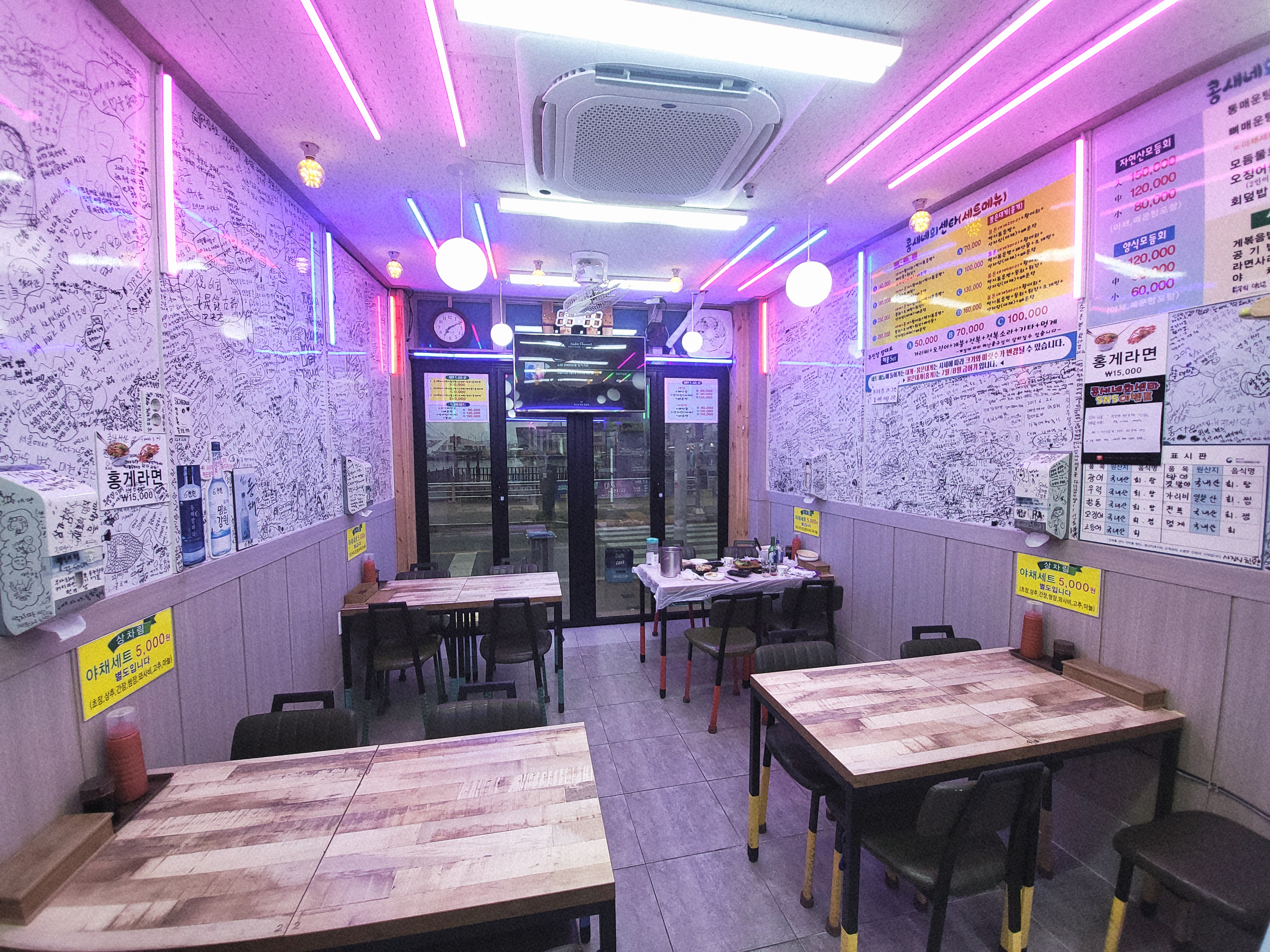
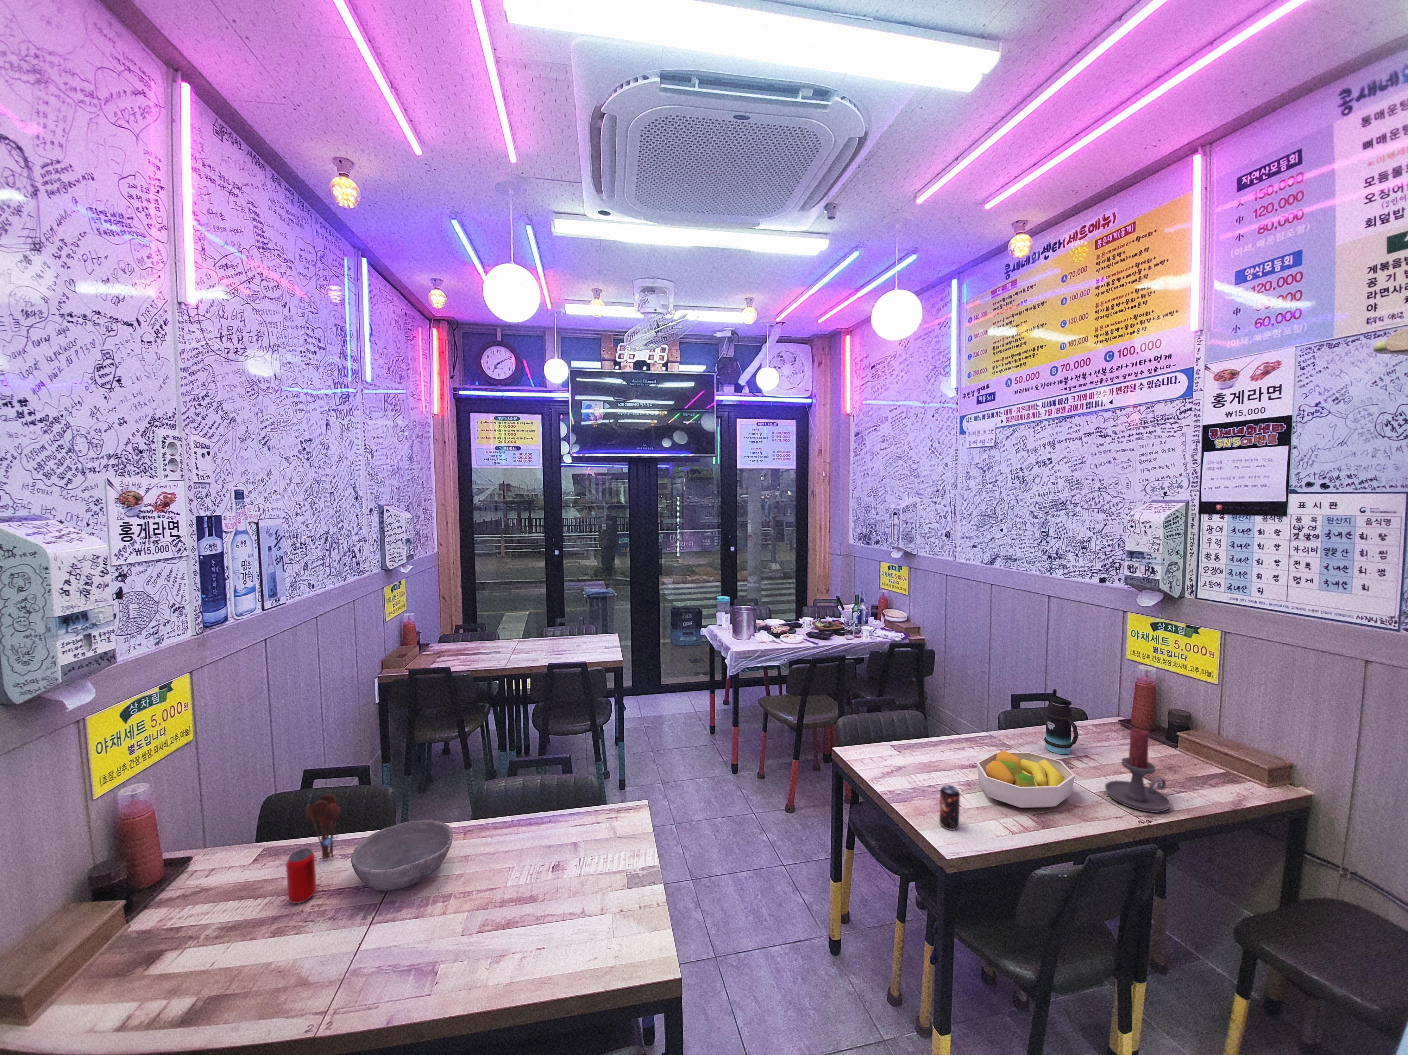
+ can [286,848,317,904]
+ bottle [1044,689,1079,755]
+ bowl [350,820,453,891]
+ beverage can [939,785,960,830]
+ utensil holder [305,795,340,861]
+ candle holder [1104,728,1171,812]
+ fruit bowl [976,750,1075,809]
